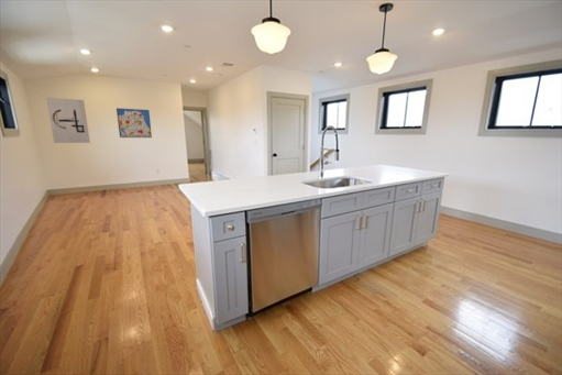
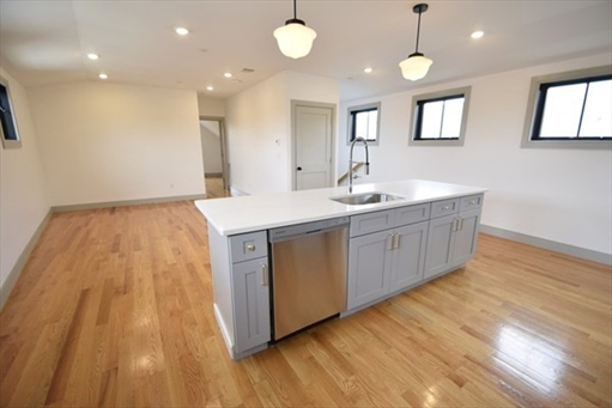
- wall art [115,107,153,139]
- wall art [45,97,91,144]
